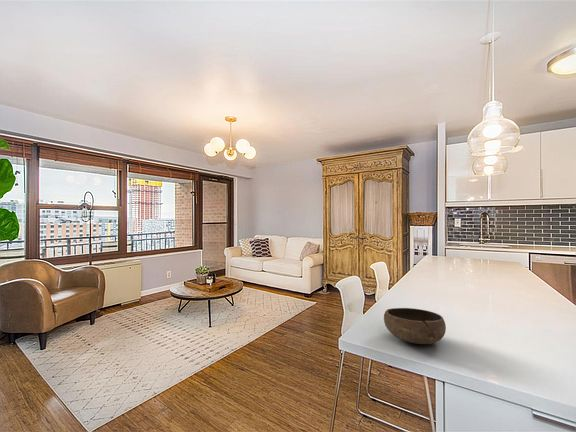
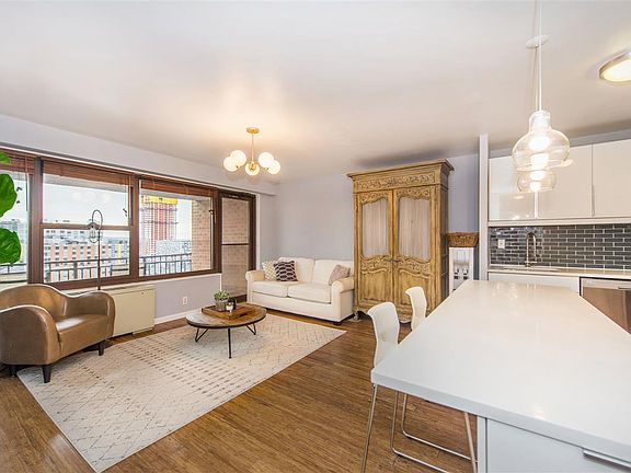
- bowl [383,307,447,345]
